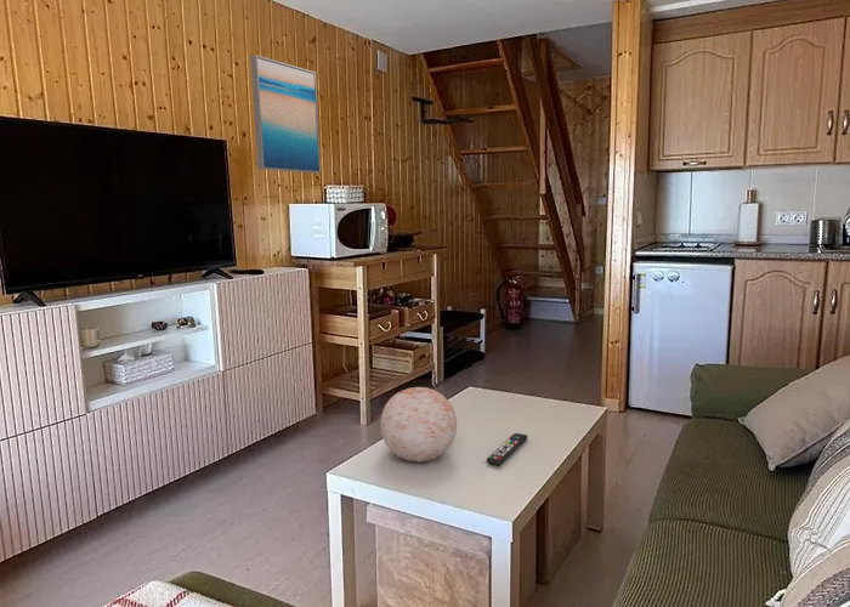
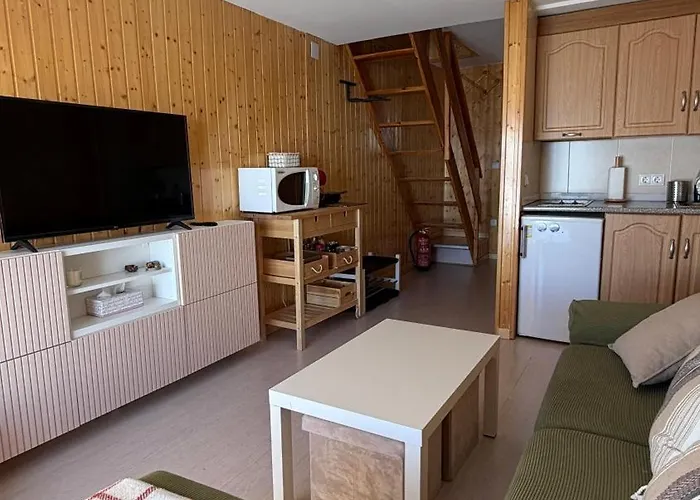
- decorative ball [379,386,458,464]
- remote control [486,432,529,466]
- wall art [249,53,322,175]
